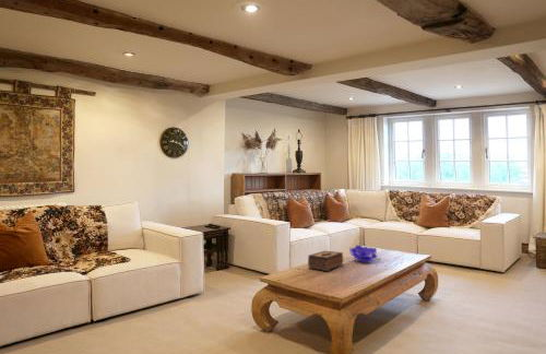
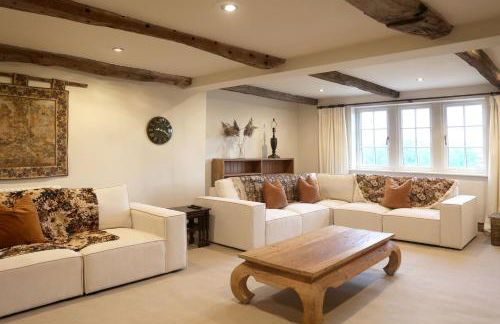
- decorative bowl [348,244,379,263]
- tissue box [307,250,344,272]
